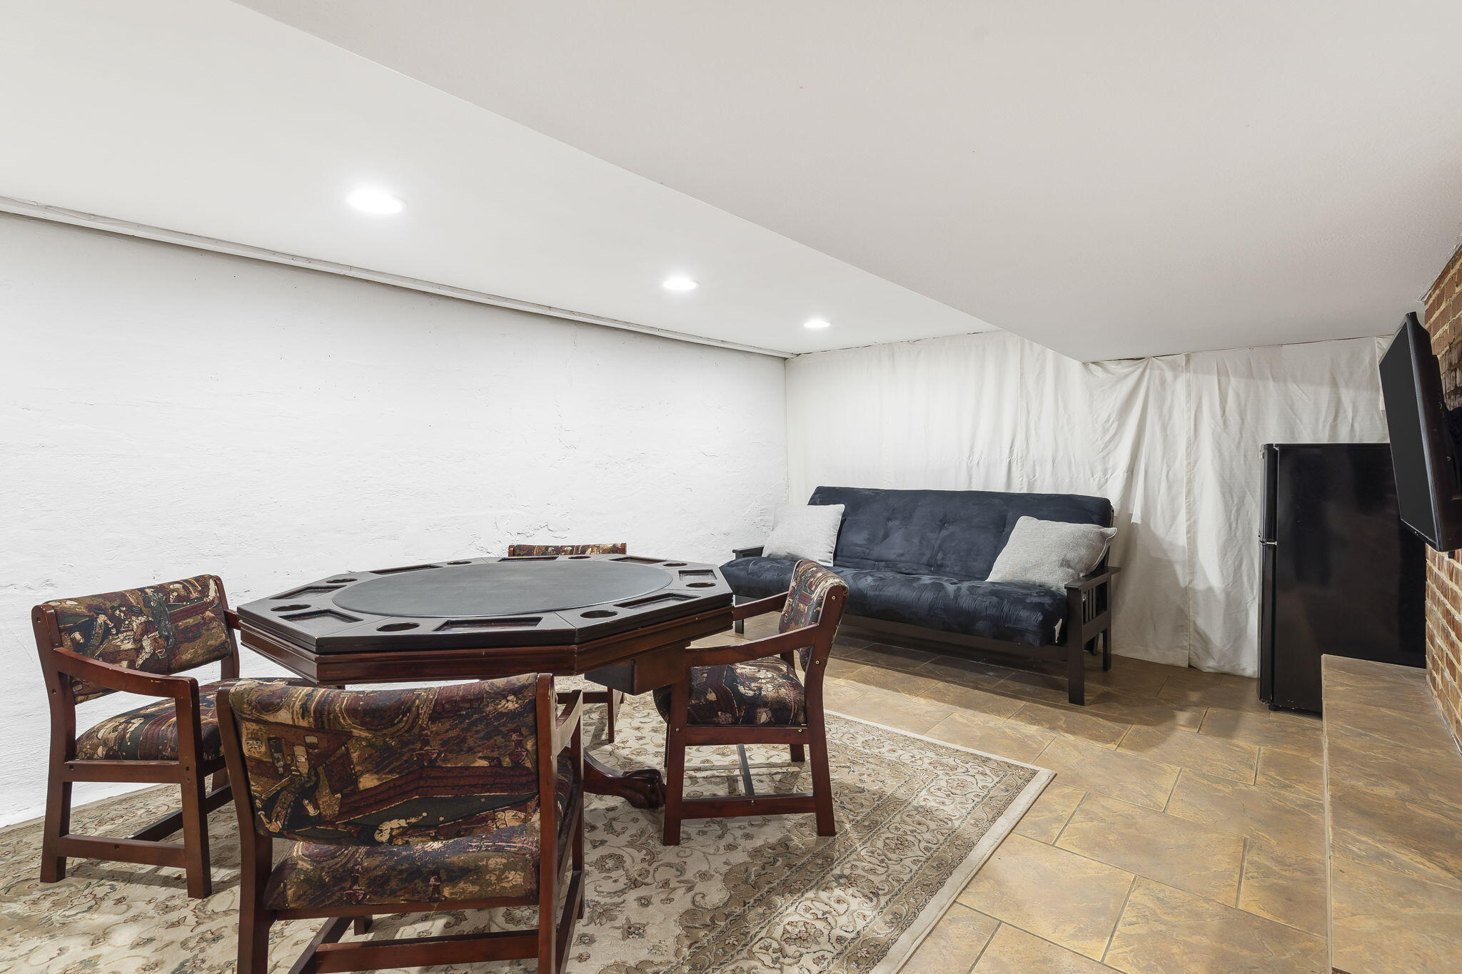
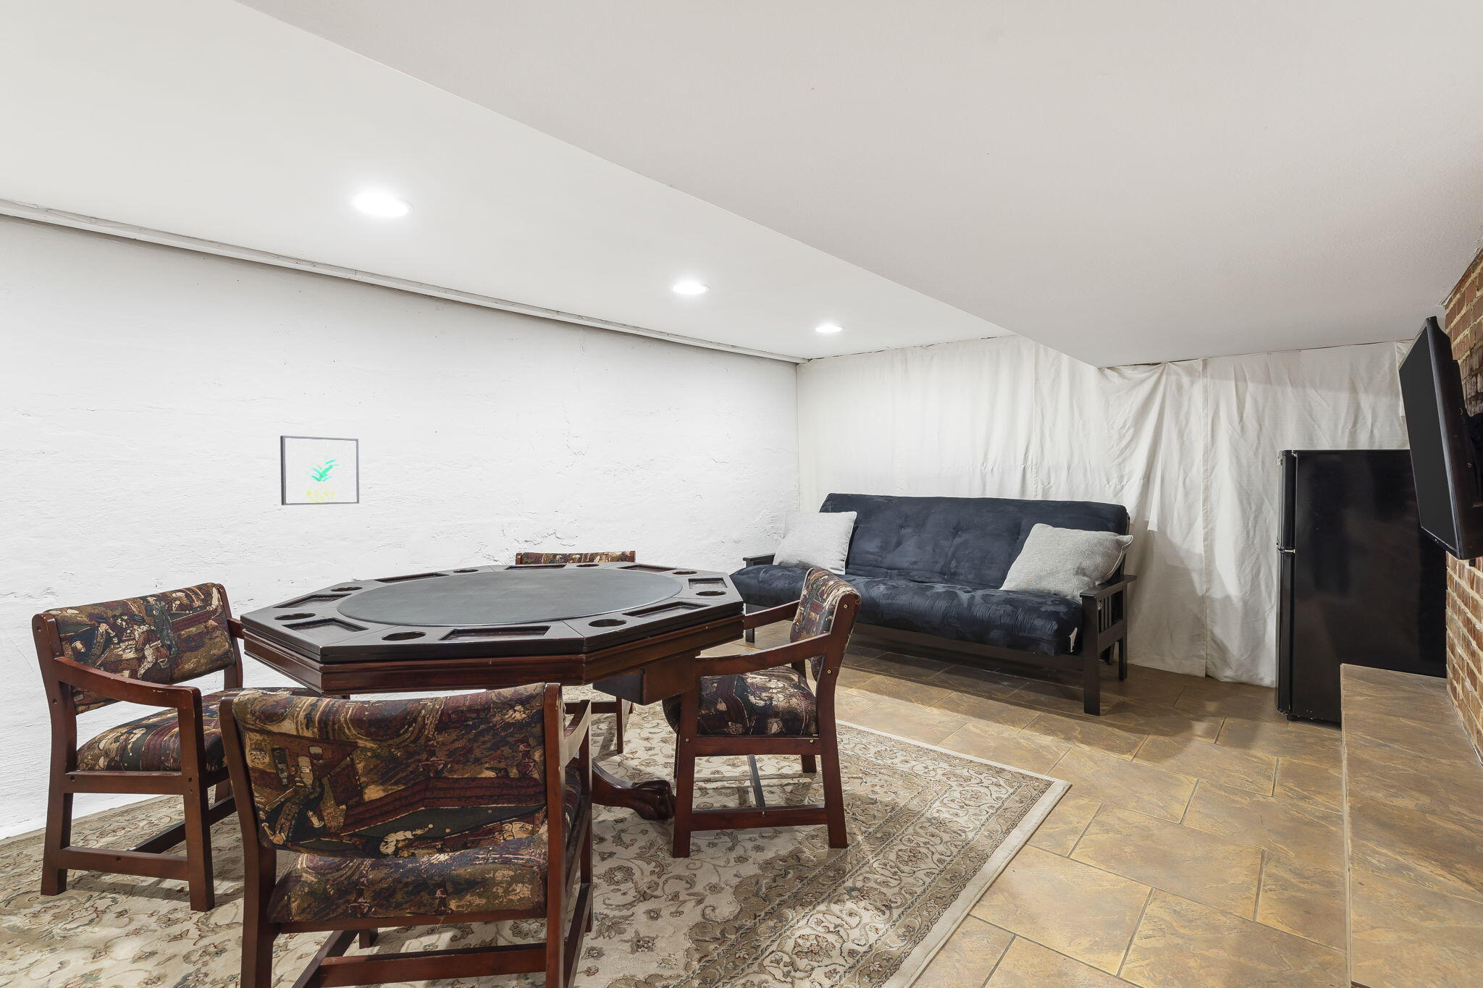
+ wall art [280,436,359,506]
